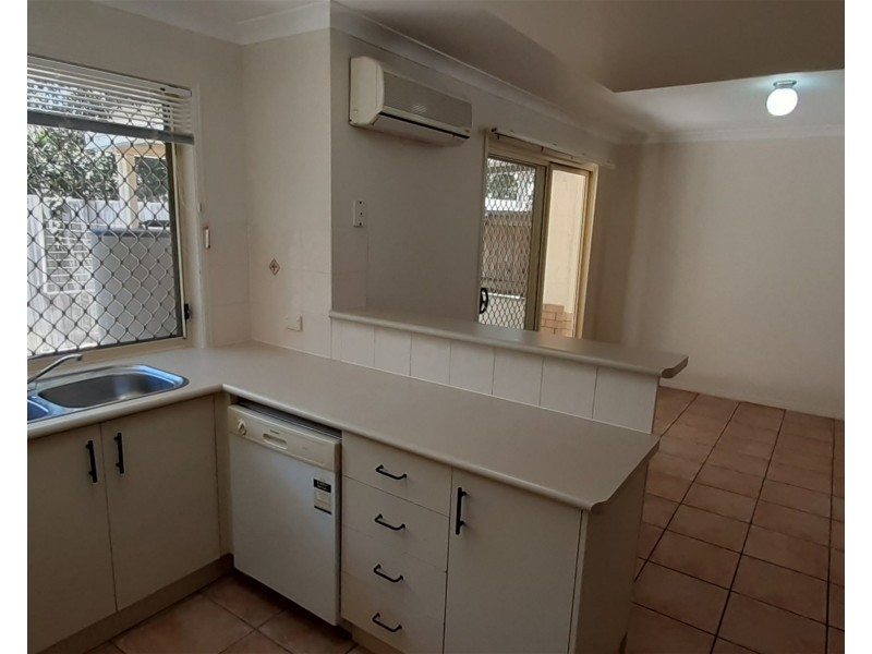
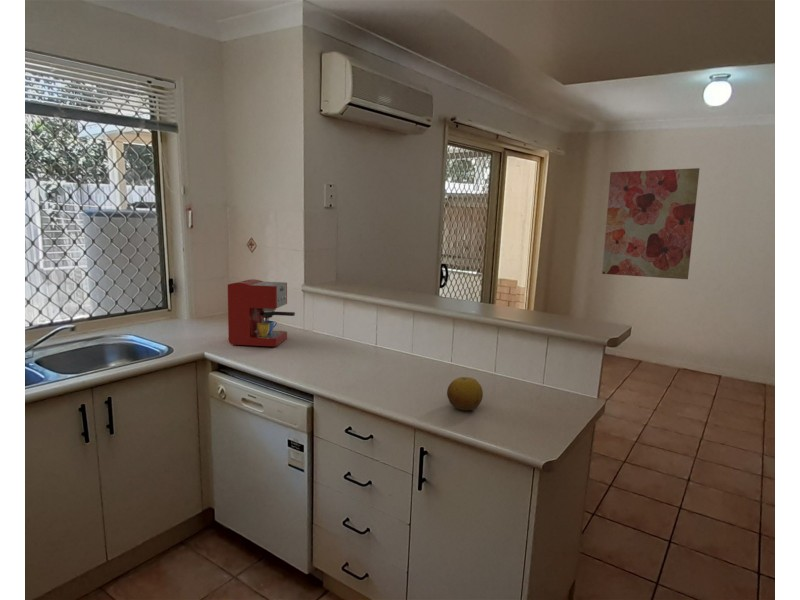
+ coffee maker [227,278,296,347]
+ fruit [446,376,484,412]
+ wall art [601,167,701,280]
